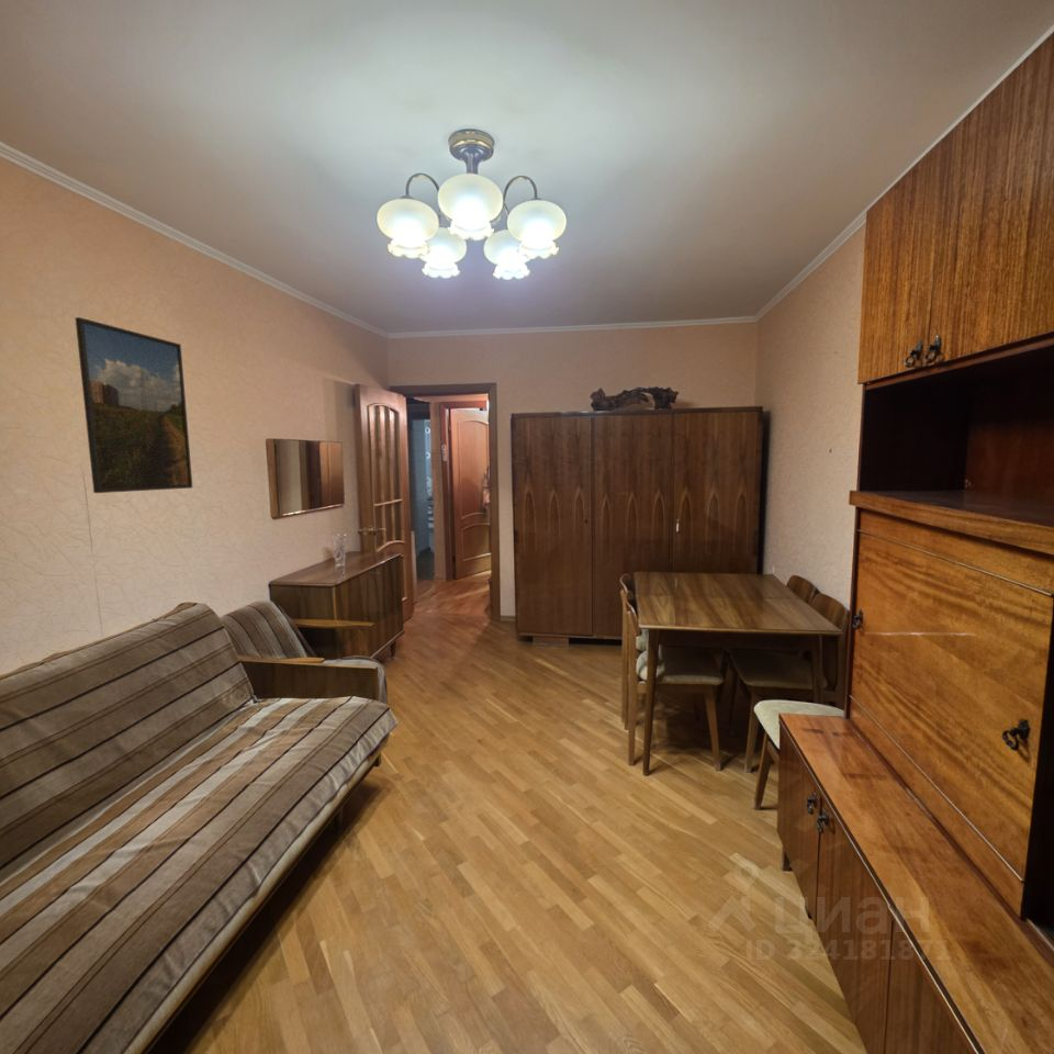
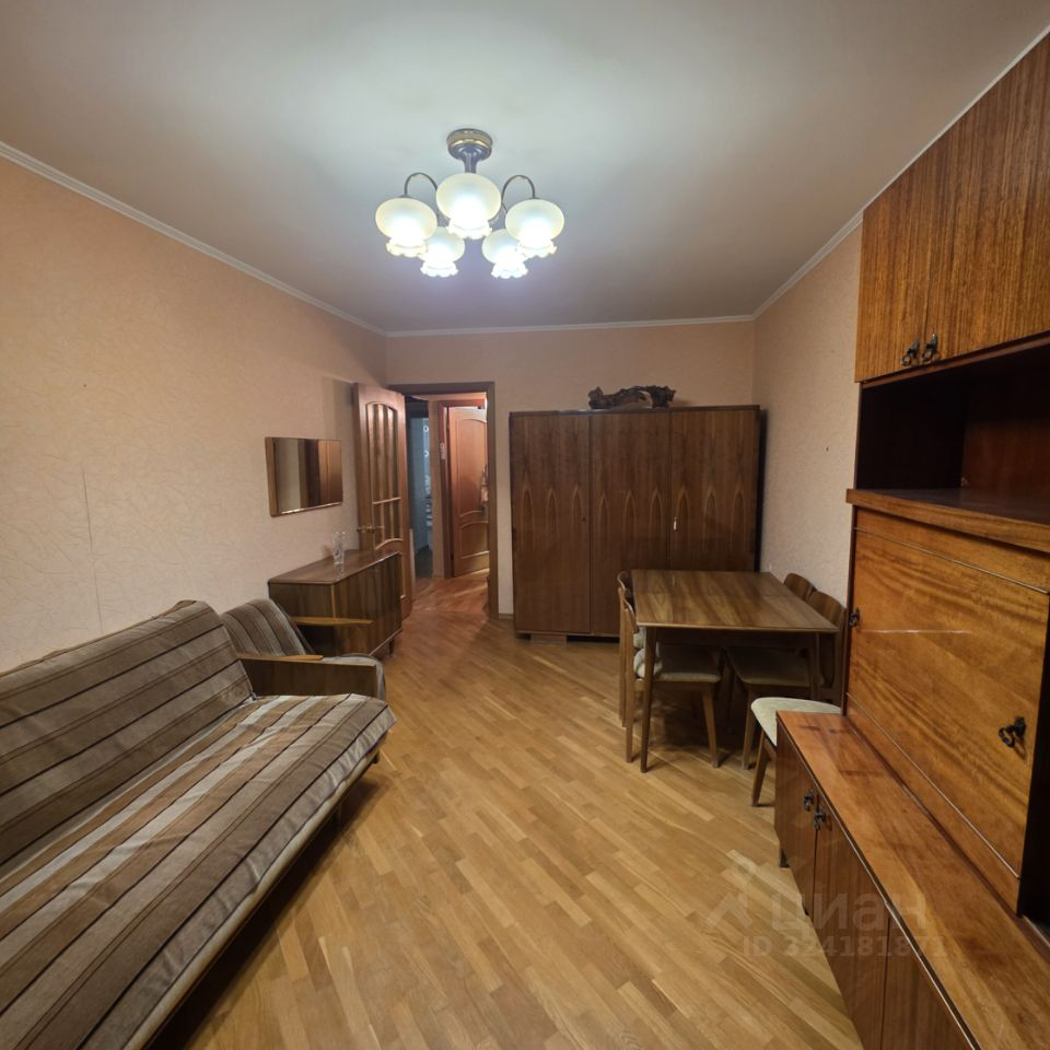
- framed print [75,316,193,494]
